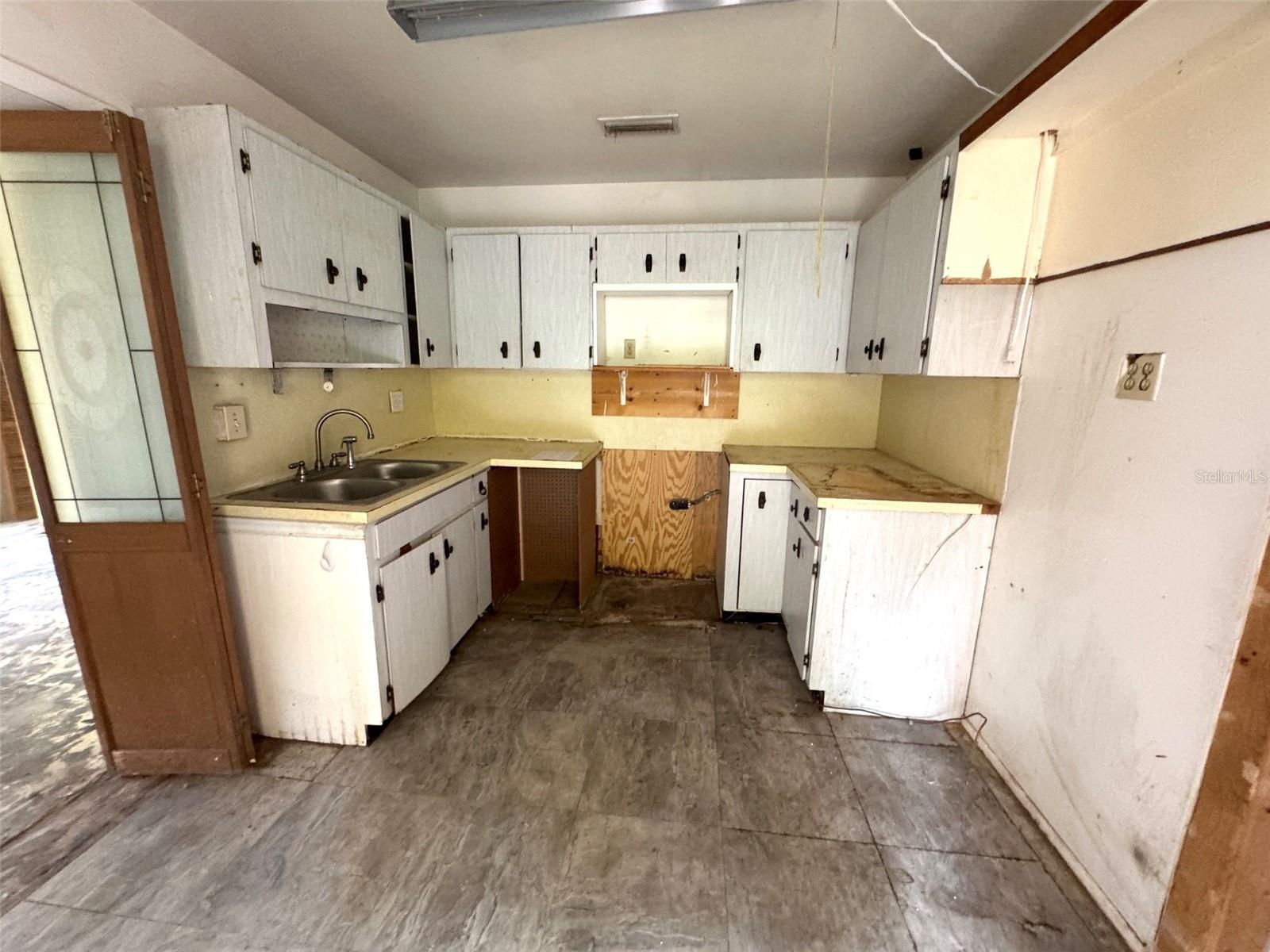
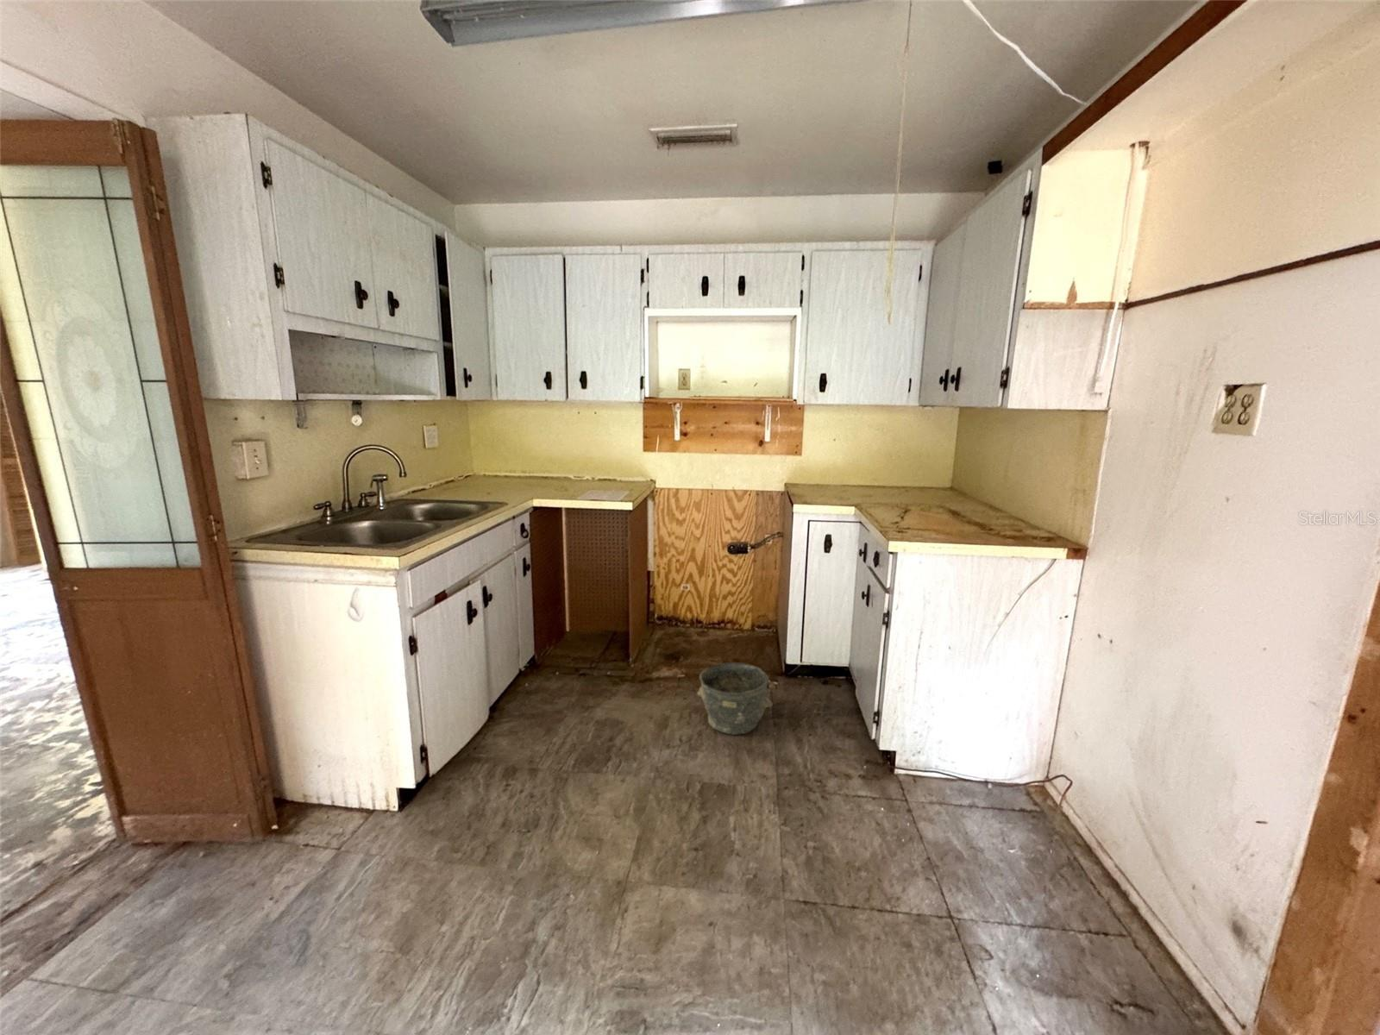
+ bucket [697,661,774,736]
